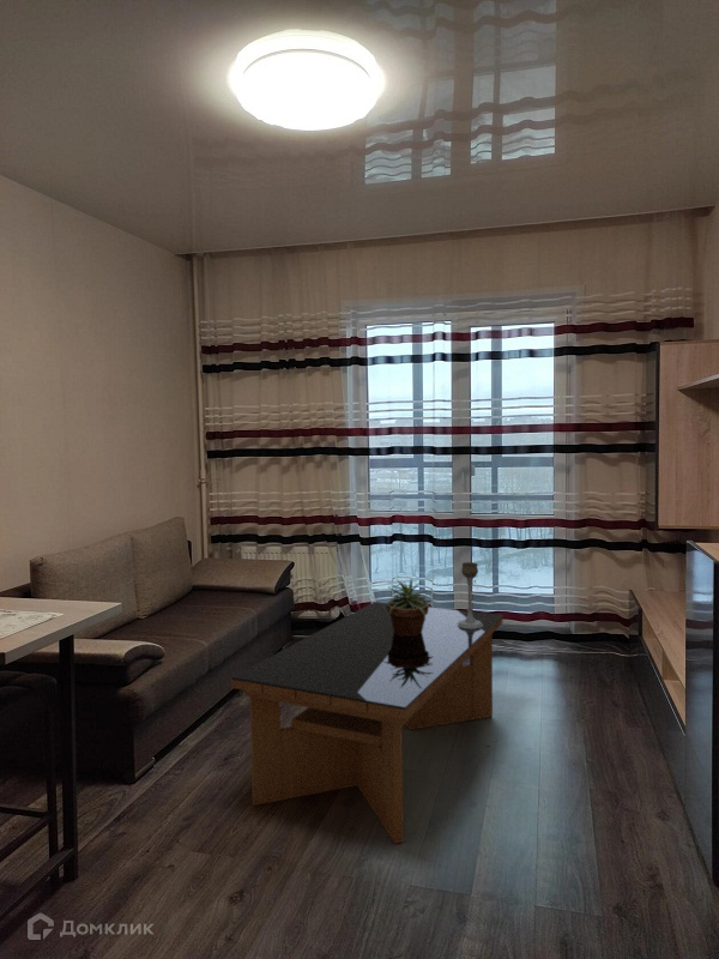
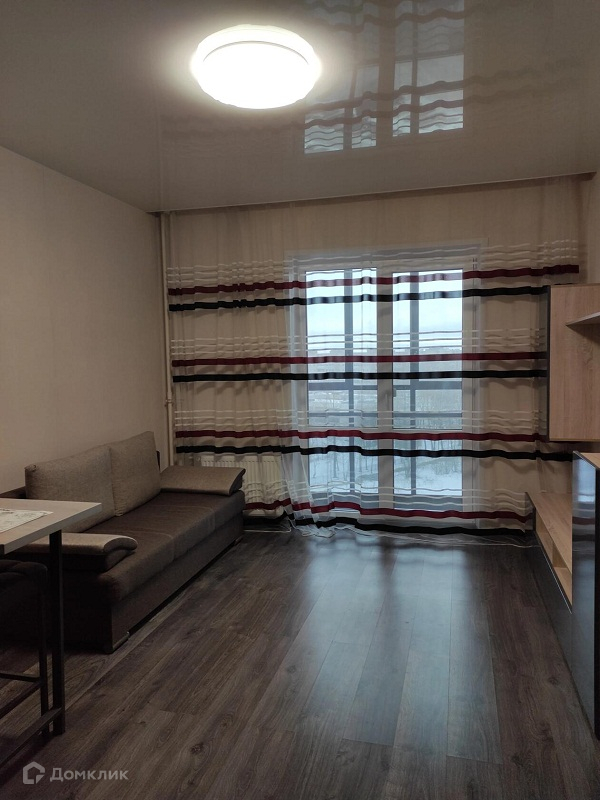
- potted plant [379,579,434,637]
- coffee table [230,601,503,845]
- candle holder [458,561,483,629]
